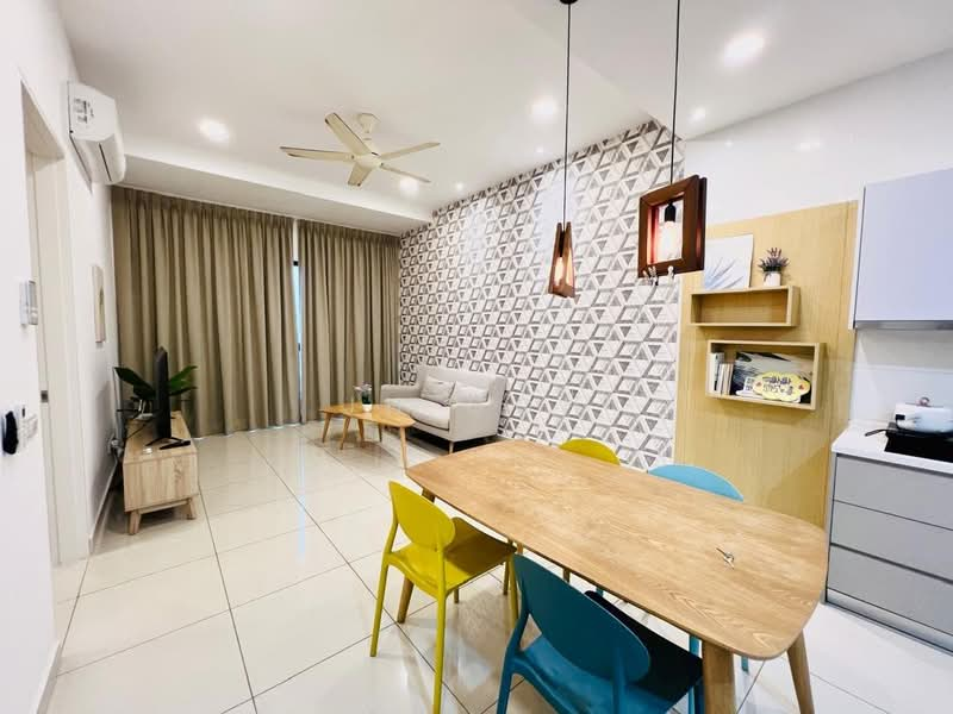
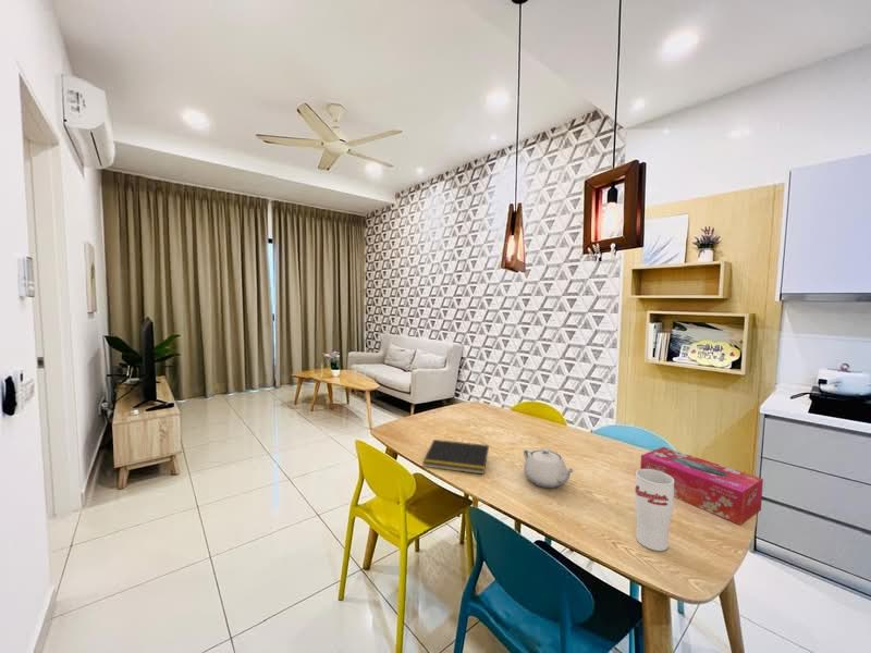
+ cup [634,468,675,552]
+ notepad [421,439,490,476]
+ tissue box [639,446,764,526]
+ teapot [523,447,576,490]
